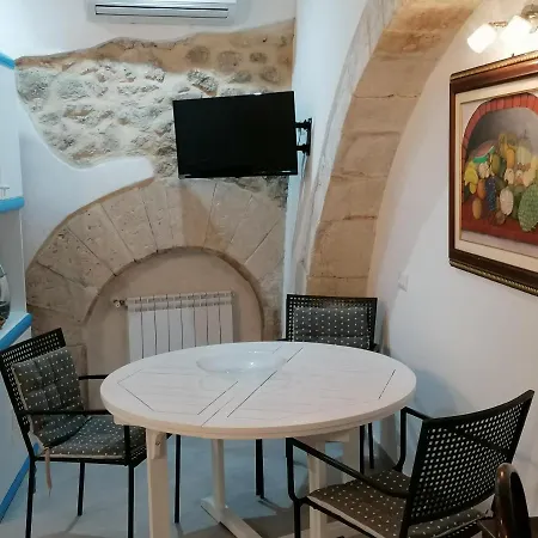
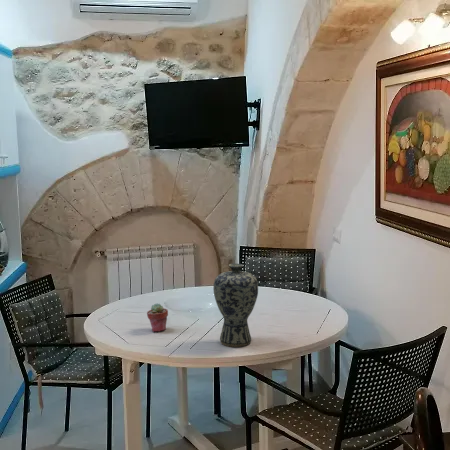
+ vase [212,263,259,348]
+ potted succulent [146,303,169,333]
